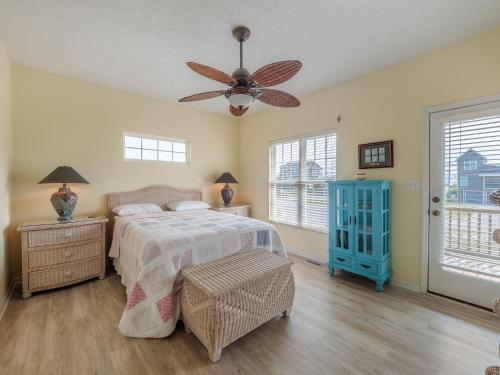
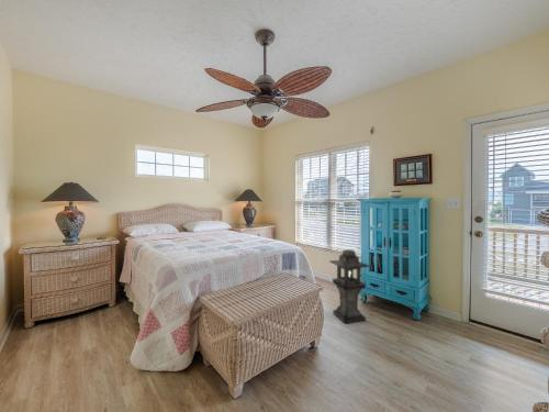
+ lantern [328,248,370,324]
